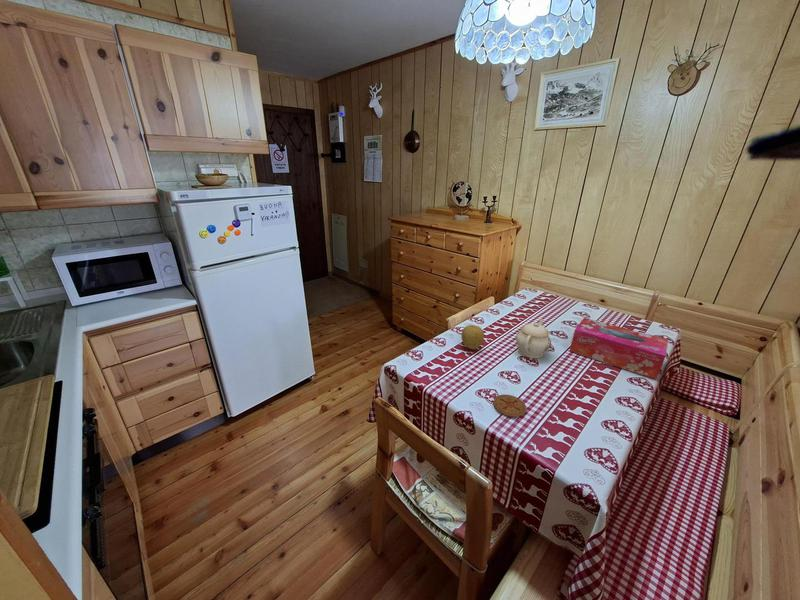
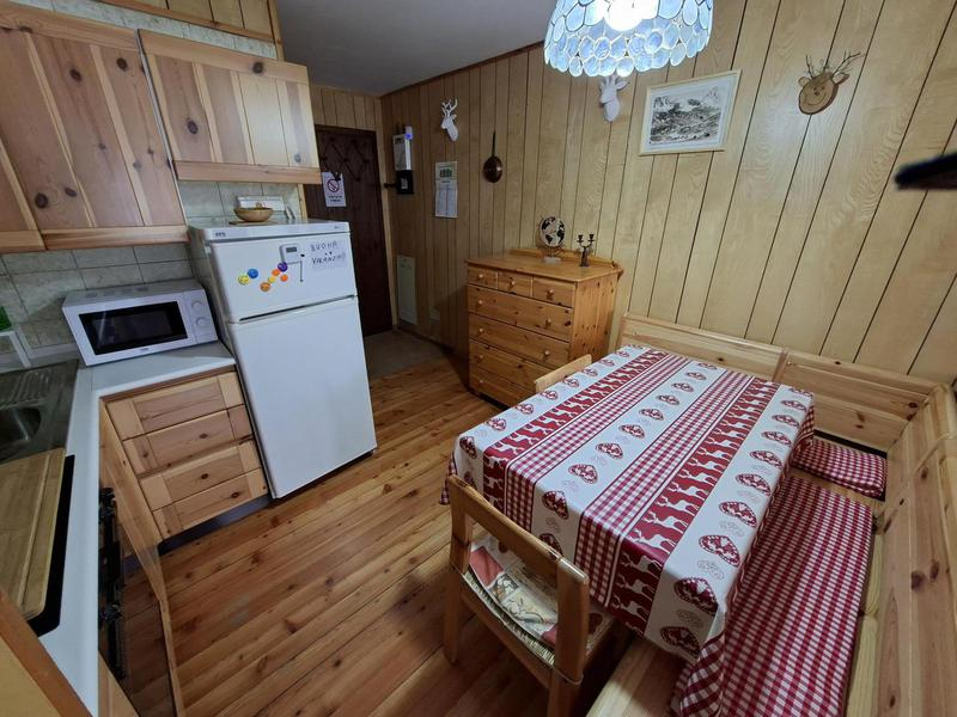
- coaster [493,394,527,418]
- teapot [515,318,552,359]
- fruit [461,324,485,350]
- tissue box [569,317,669,380]
